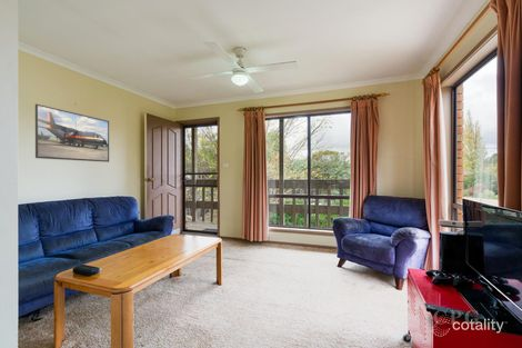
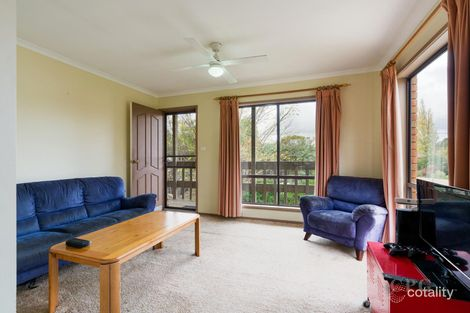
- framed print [34,103,110,163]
